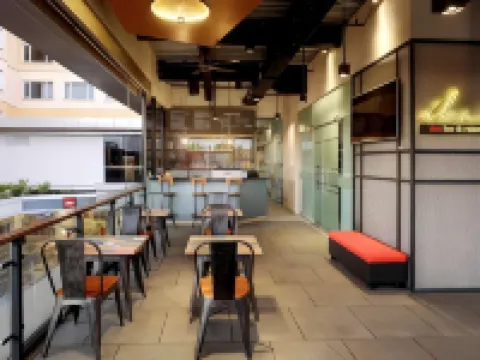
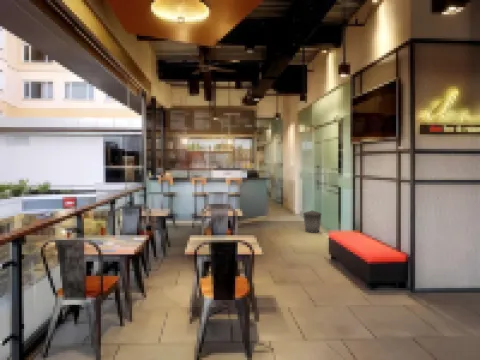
+ trash can [302,210,323,233]
